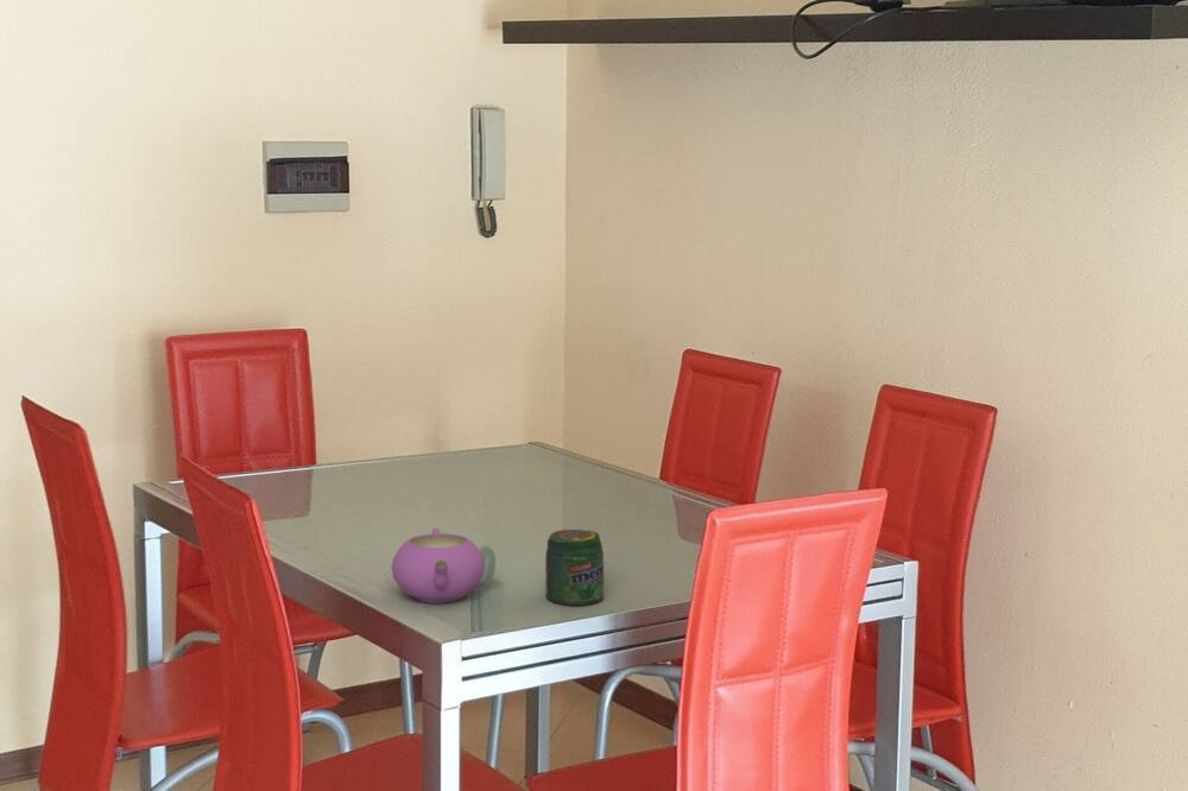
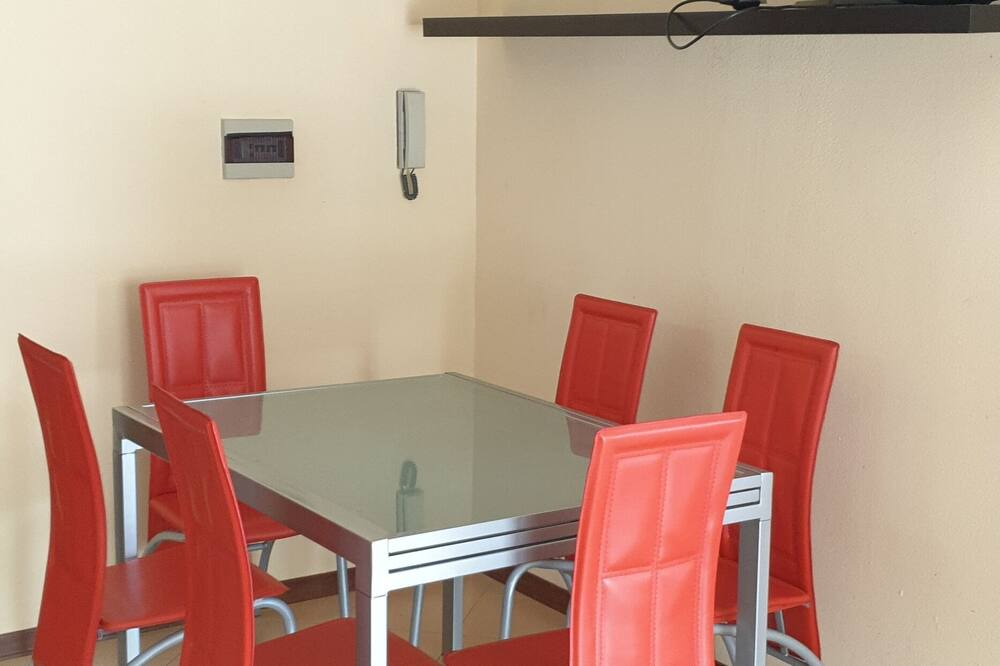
- teapot [391,527,486,603]
- jar [544,529,605,607]
